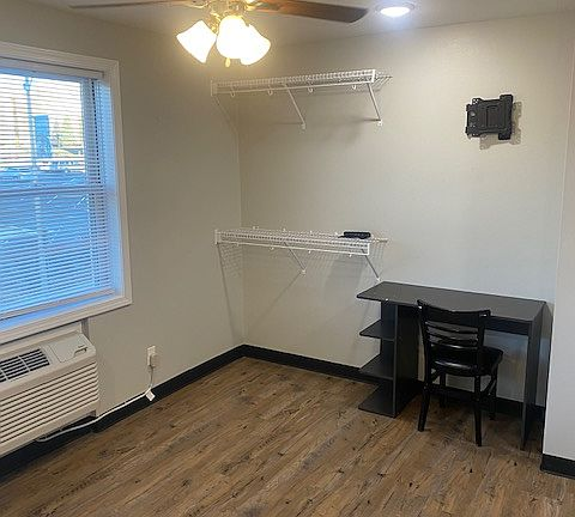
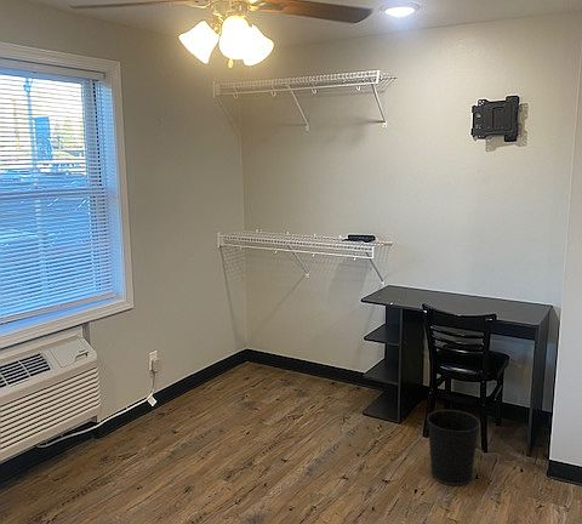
+ wastebasket [426,409,481,486]
